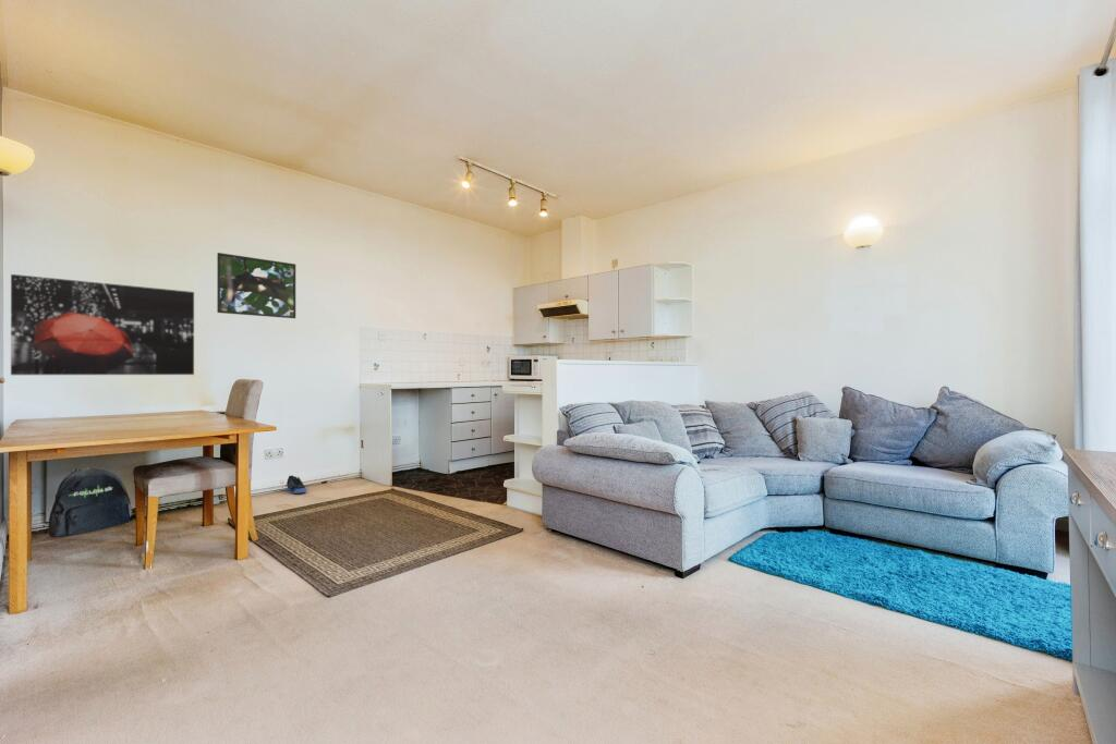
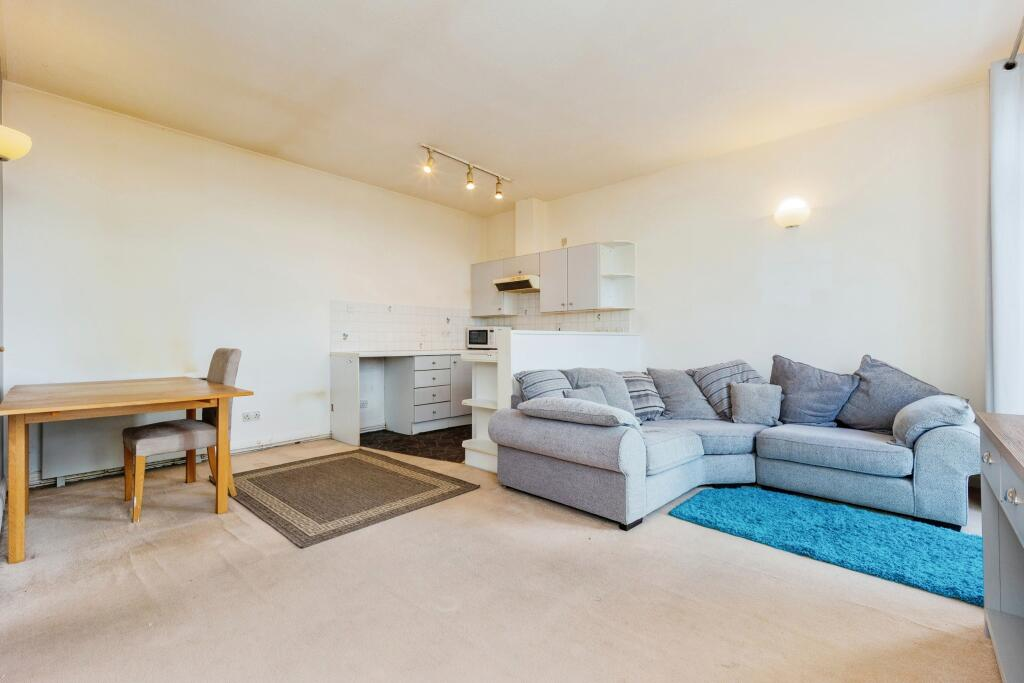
- backpack [47,465,133,537]
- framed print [216,252,296,319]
- wall art [10,273,195,376]
- sneaker [286,475,307,495]
